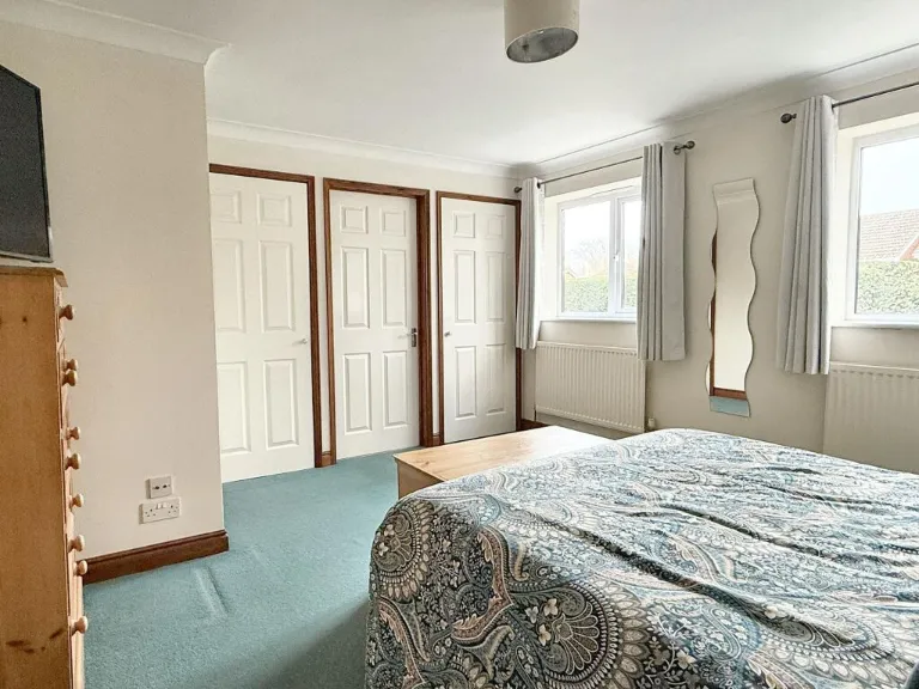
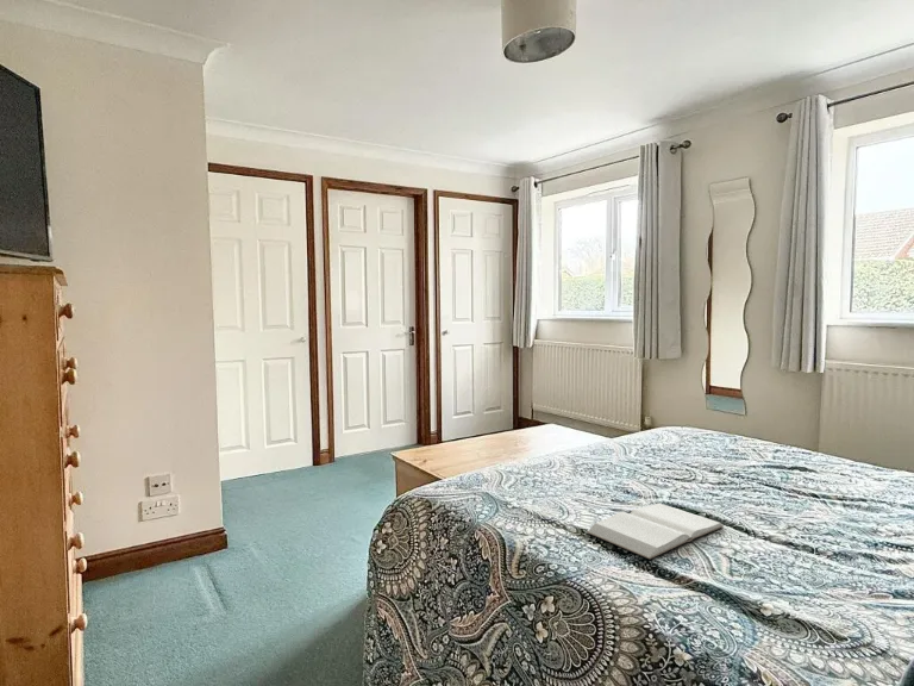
+ book [586,503,725,560]
